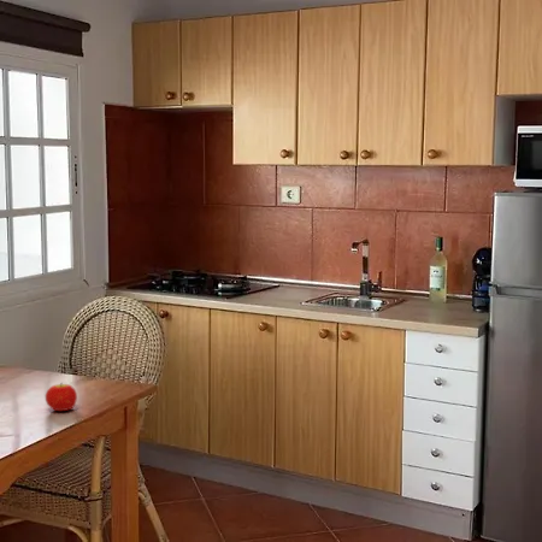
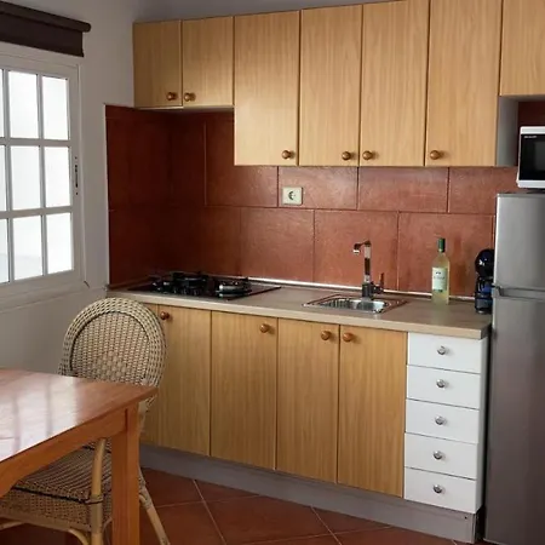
- fruit [45,381,78,412]
